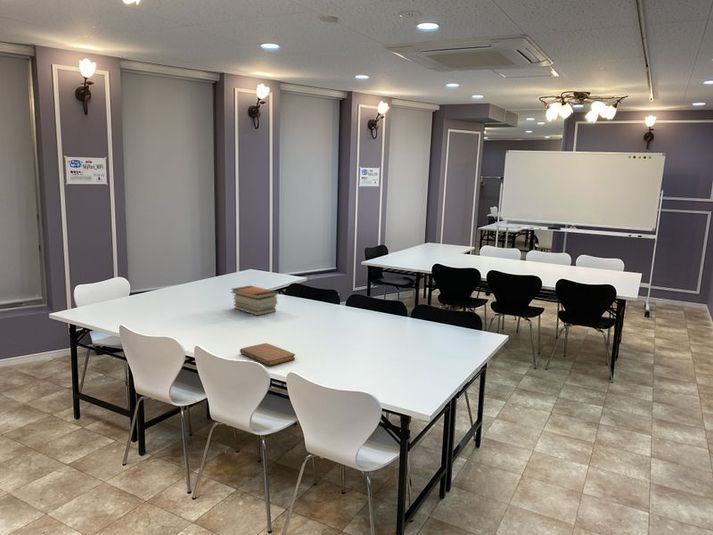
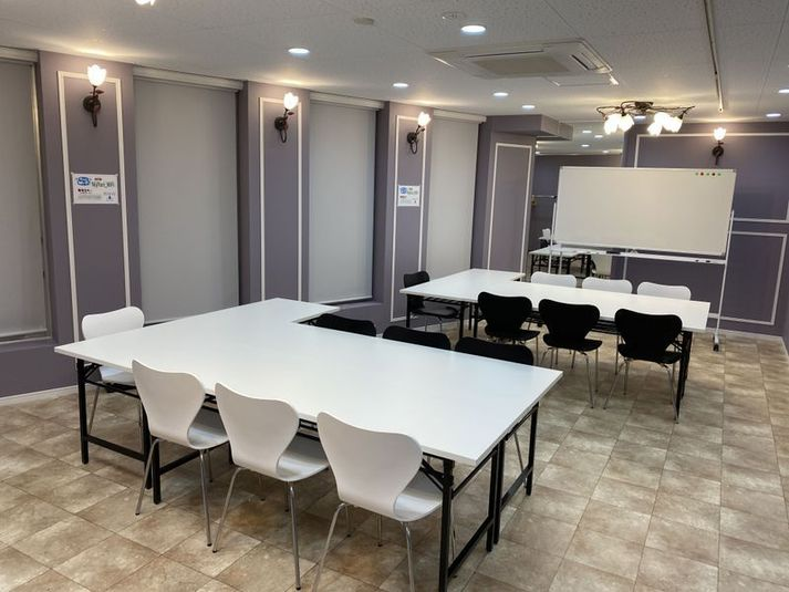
- notebook [239,342,296,367]
- book stack [230,285,278,316]
